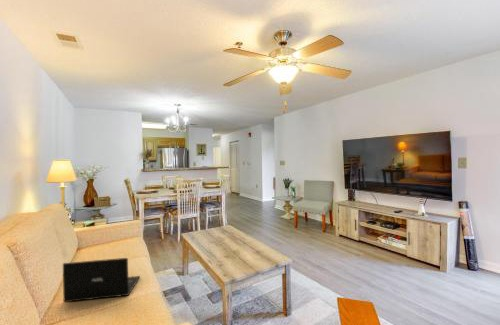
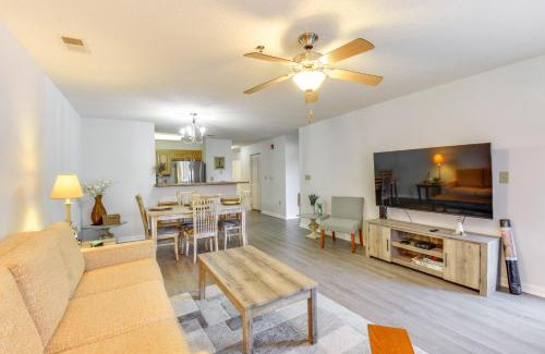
- laptop [62,257,141,303]
